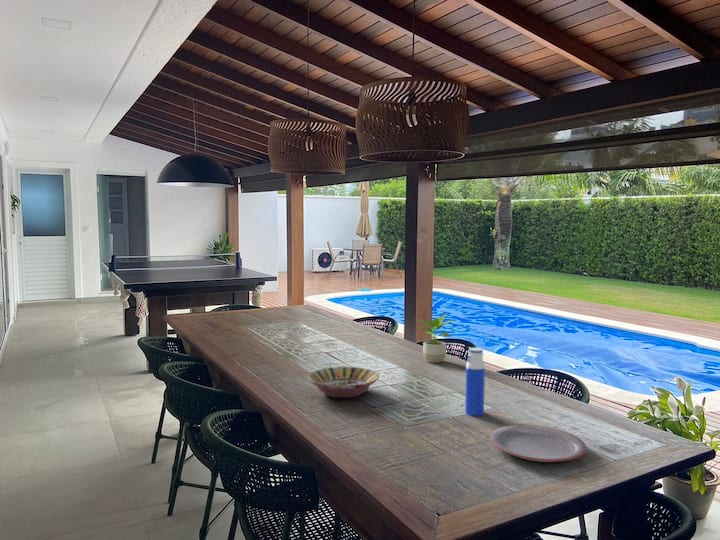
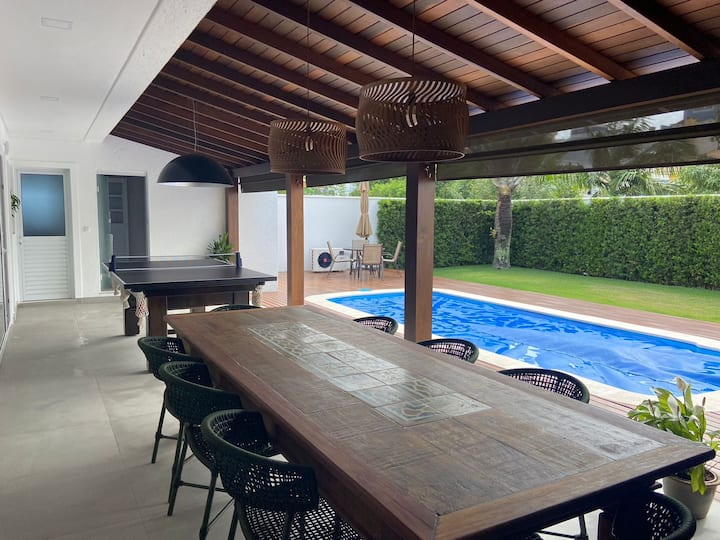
- serving bowl [307,366,380,399]
- potted plant [415,312,455,364]
- plate [488,424,587,463]
- water bottle [464,347,486,417]
